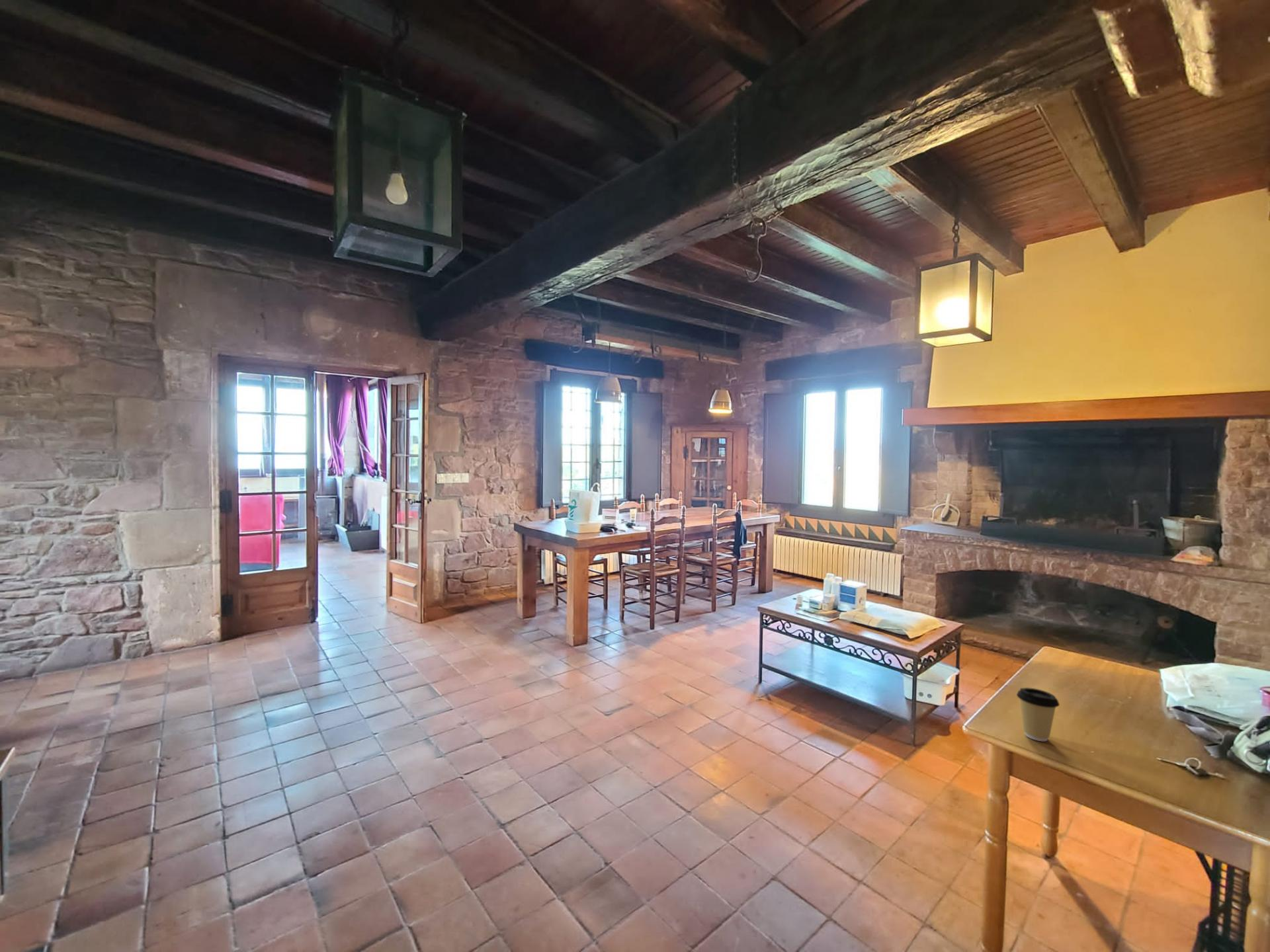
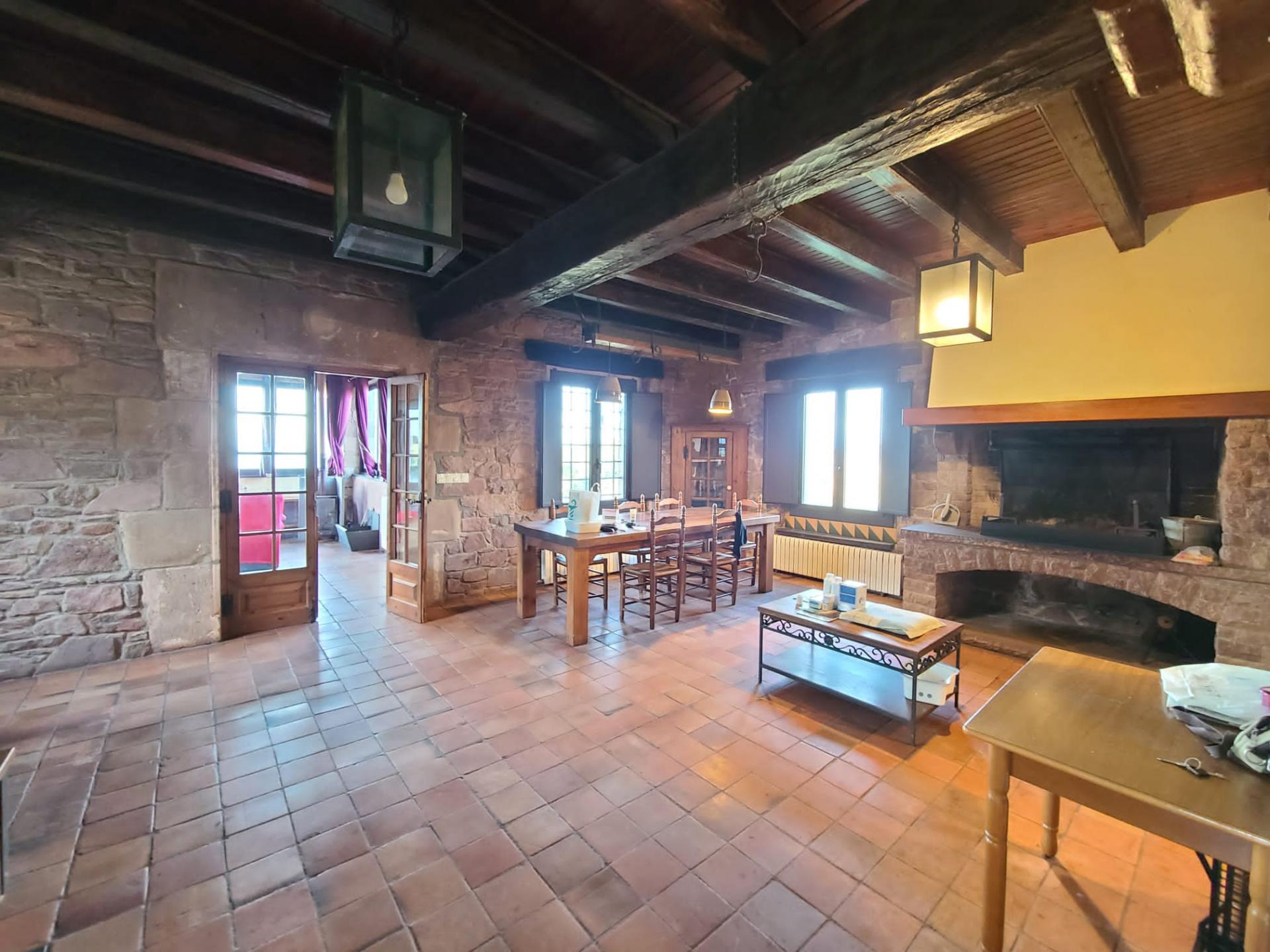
- coffee cup [1016,687,1060,742]
